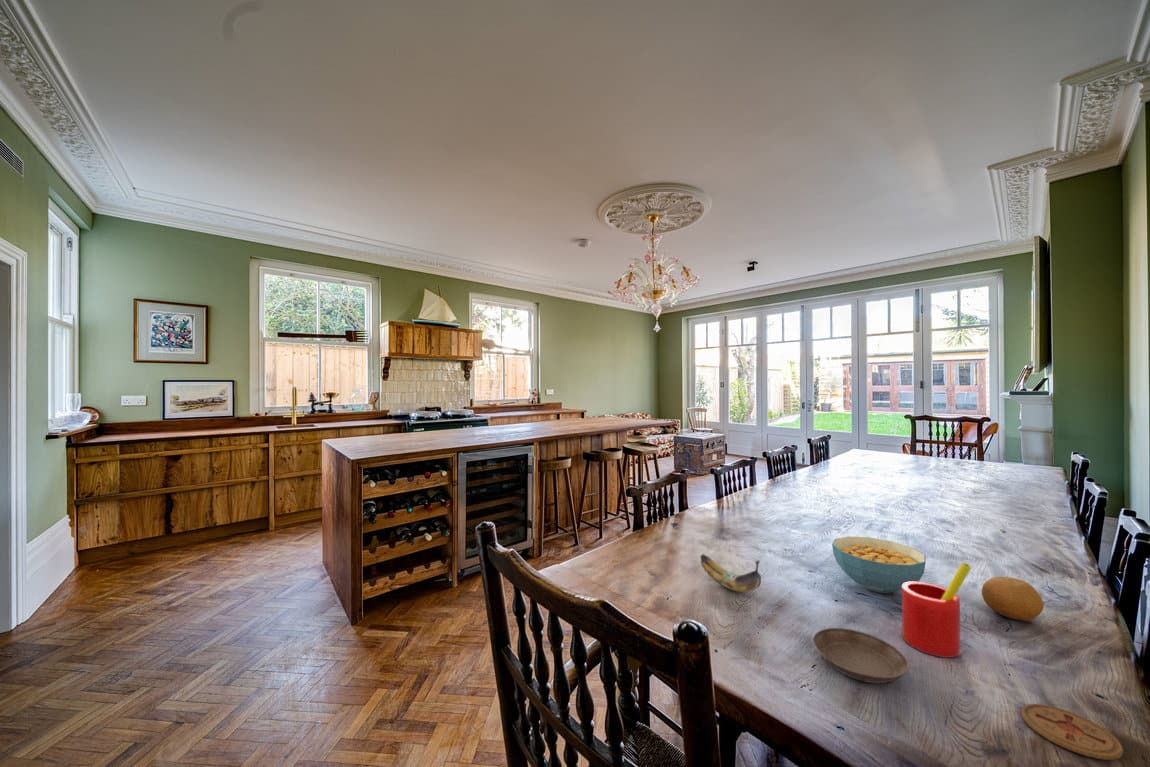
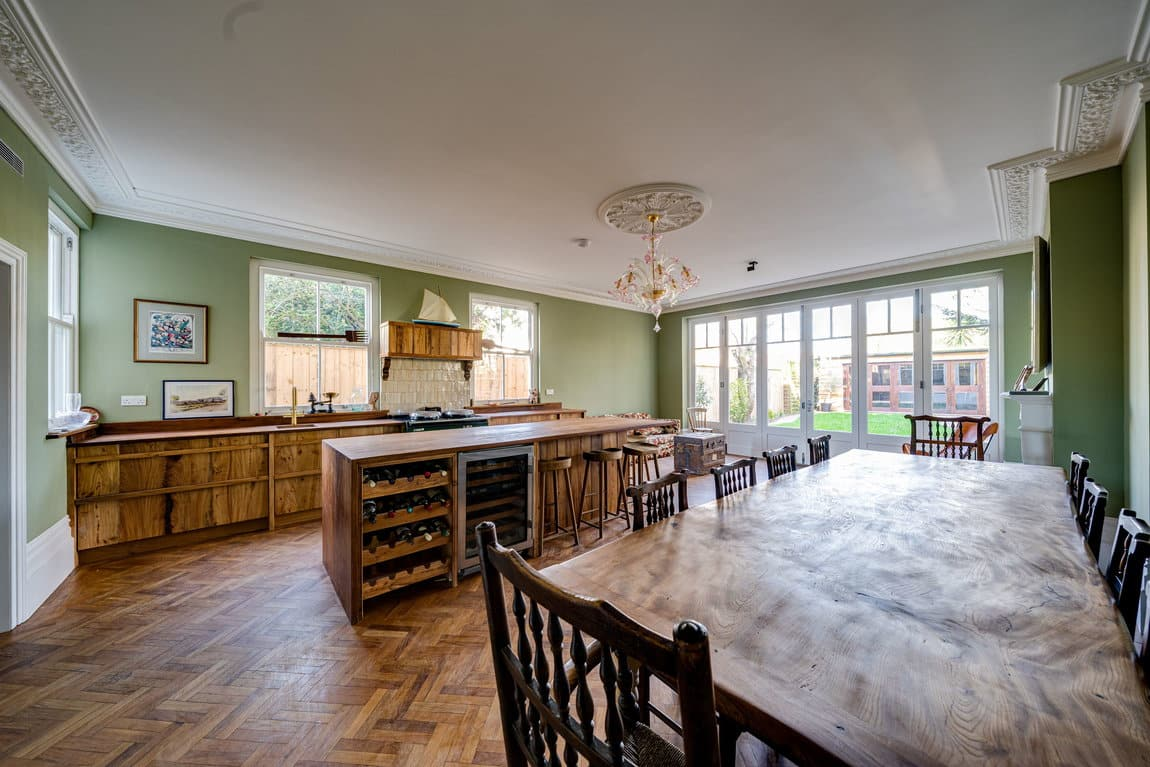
- fruit [981,576,1045,622]
- coaster [1021,703,1124,761]
- banana [699,553,762,593]
- saucer [812,627,910,684]
- straw [901,562,972,659]
- cereal bowl [831,535,927,594]
